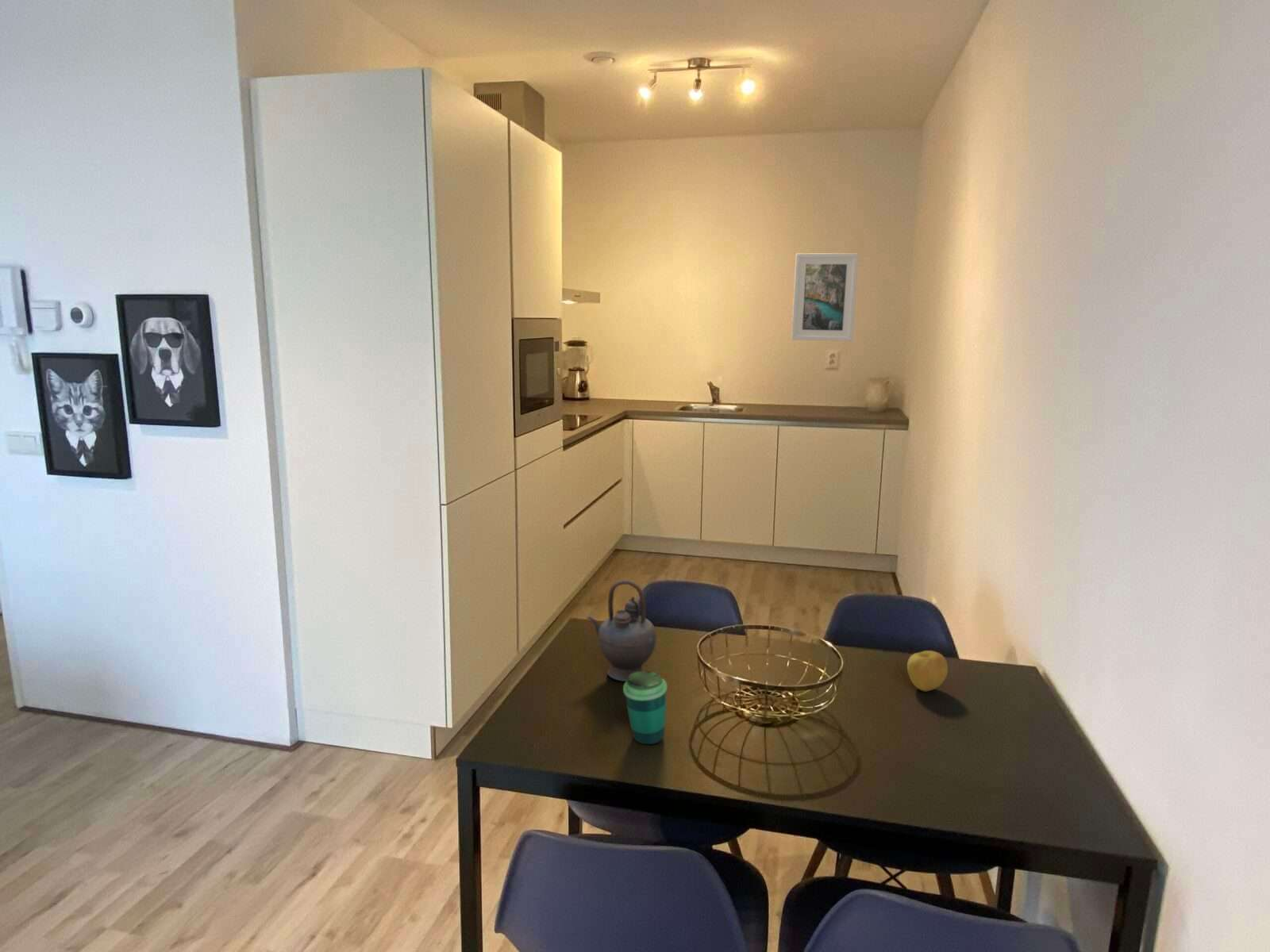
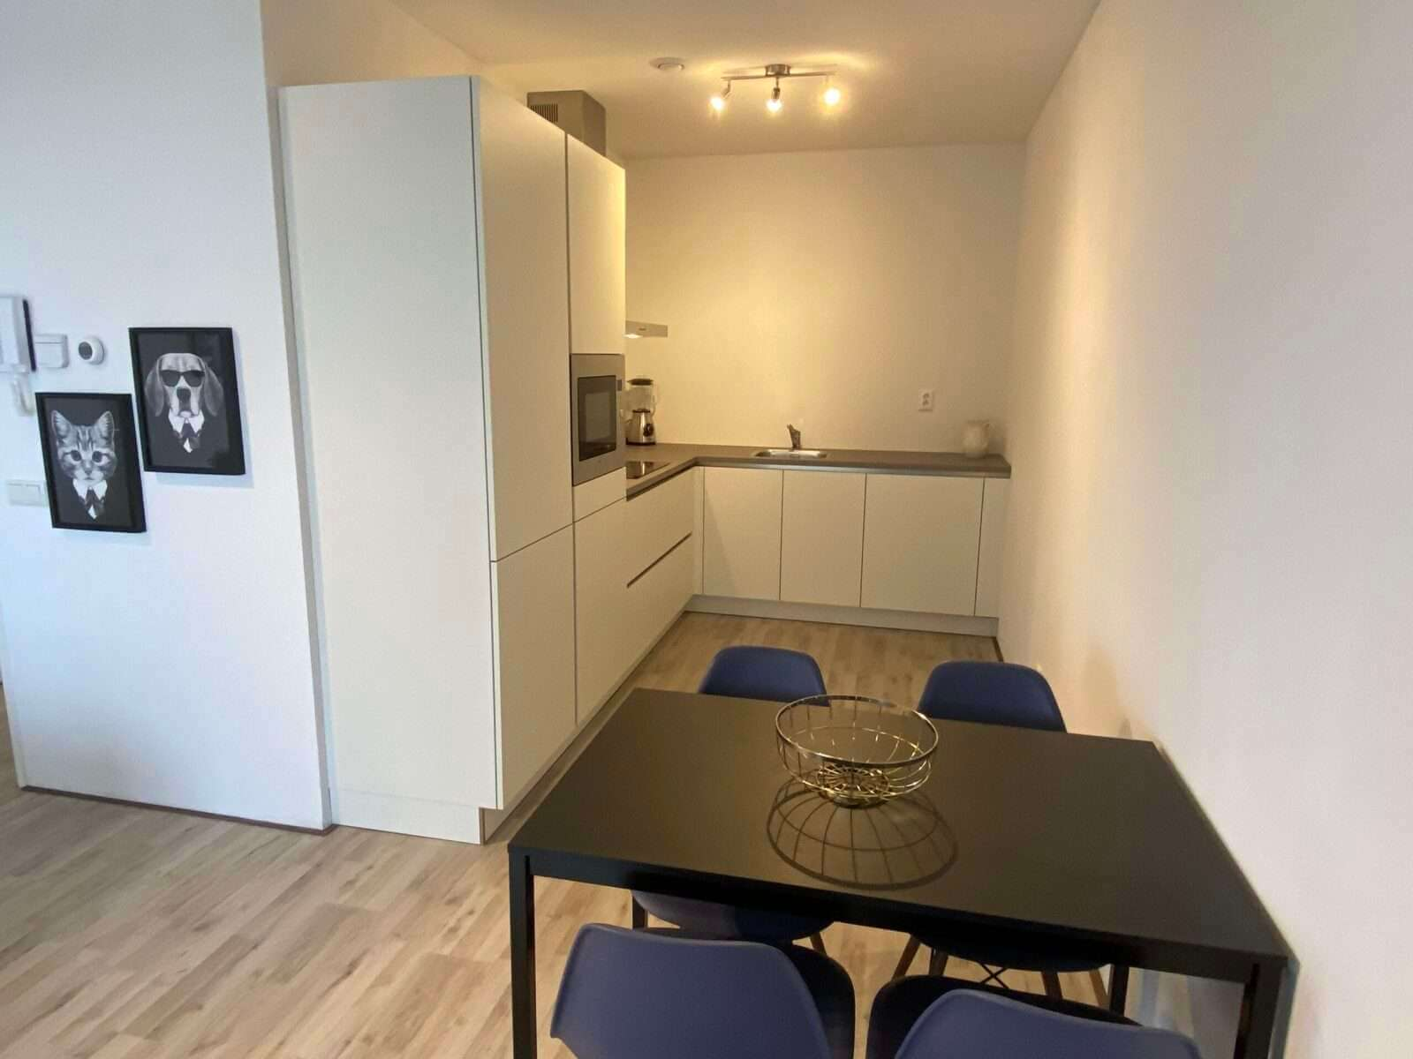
- apple [906,650,949,692]
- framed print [791,253,859,342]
- cup [622,670,668,745]
- teapot [587,579,657,682]
